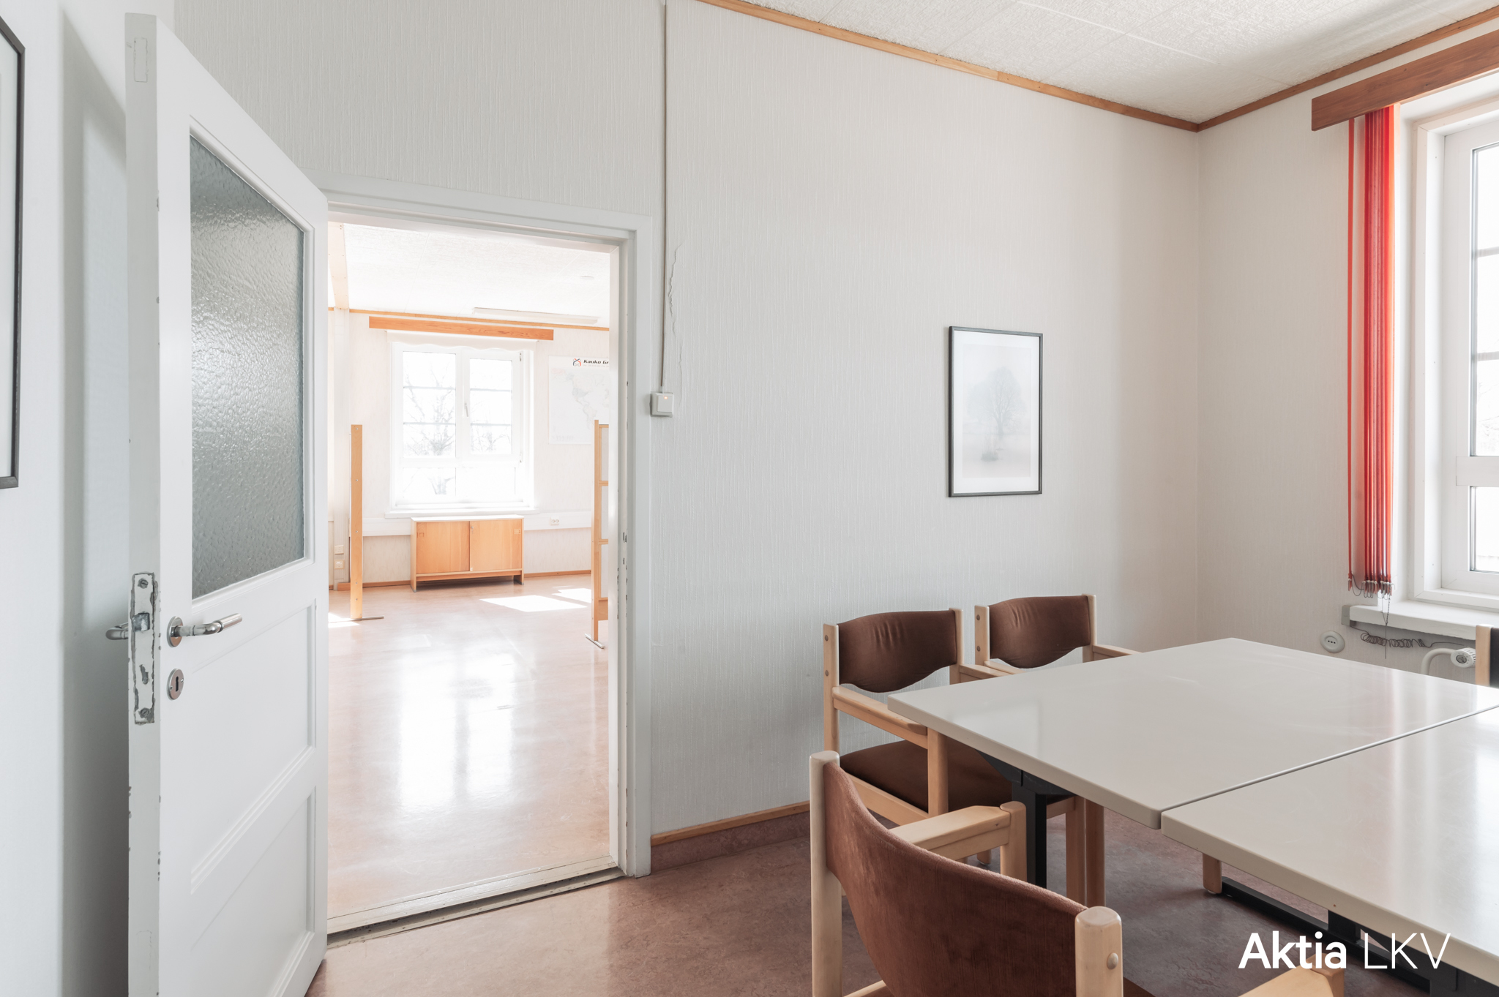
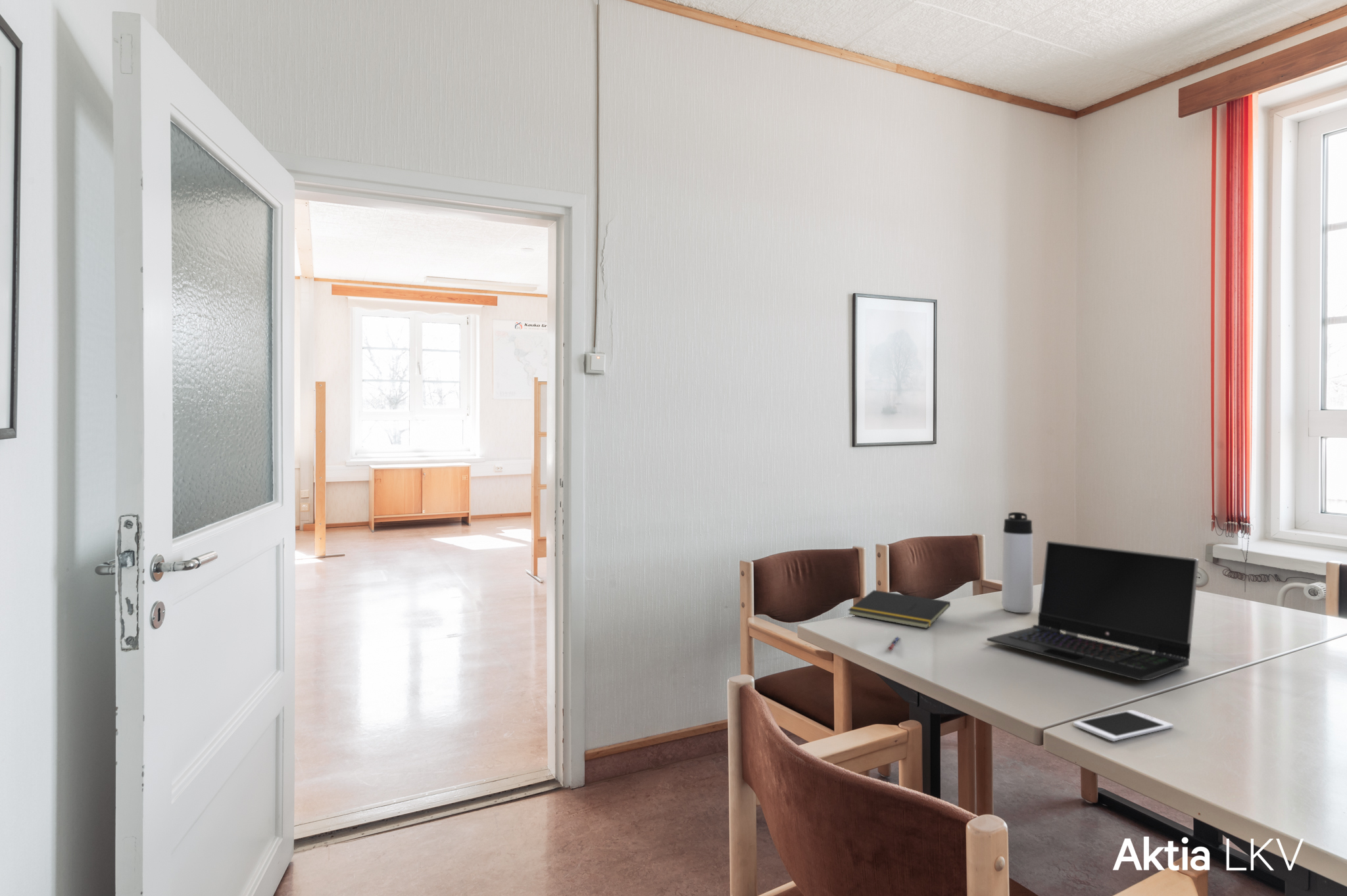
+ laptop computer [986,540,1199,681]
+ notepad [848,590,951,629]
+ pen [887,636,901,651]
+ cell phone [1073,709,1174,742]
+ thermos bottle [1001,511,1034,613]
